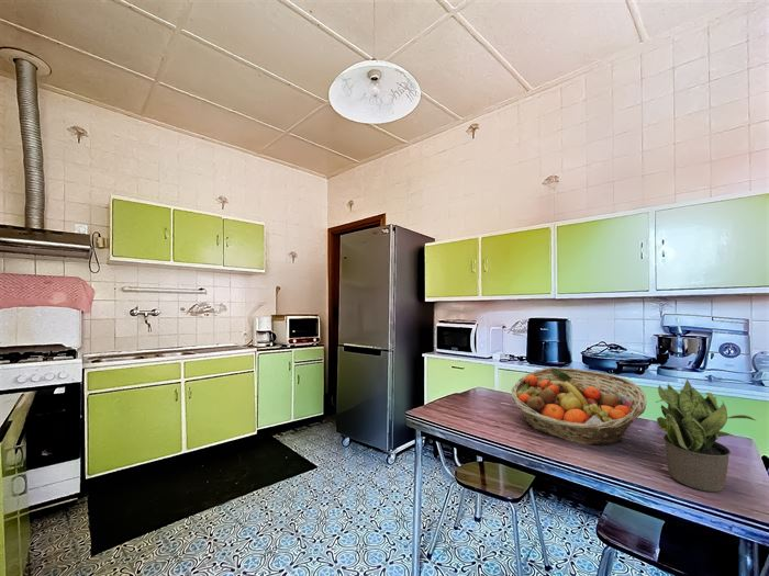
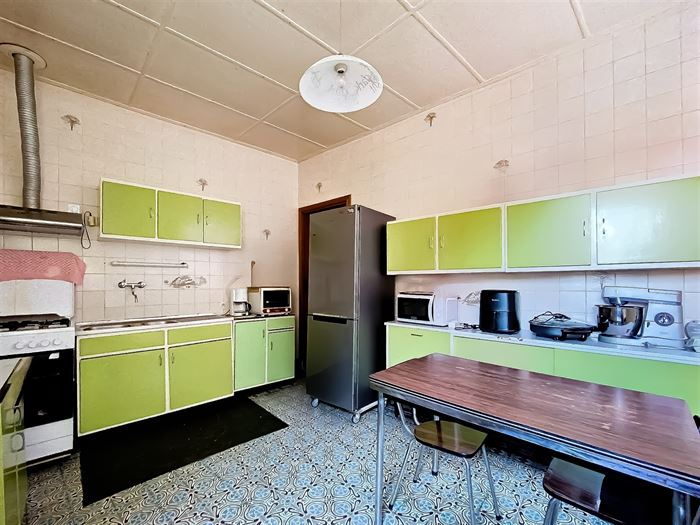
- potted plant [655,377,757,494]
- fruit basket [510,366,647,447]
